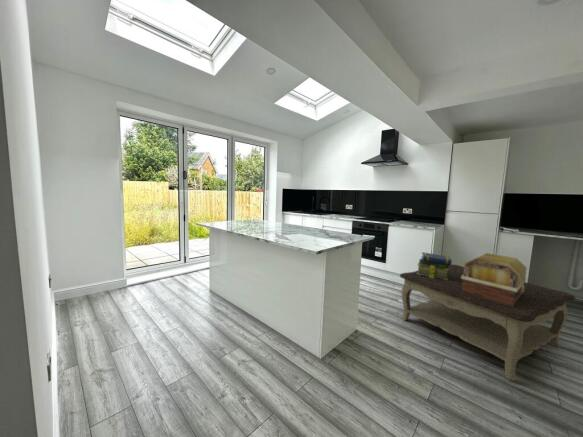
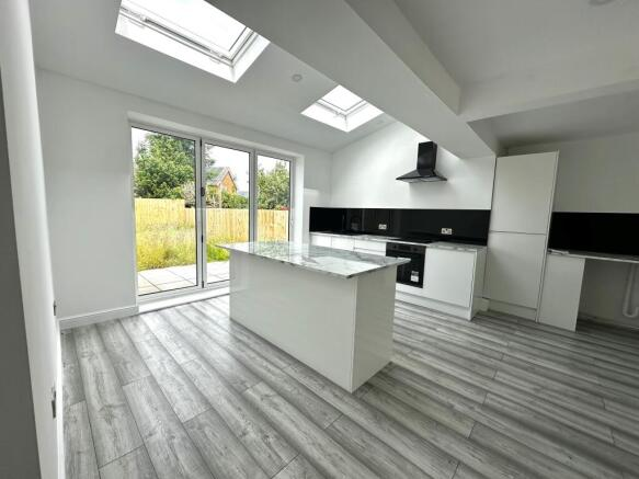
- coffee table [399,264,576,382]
- decorative box [461,252,528,307]
- stack of books [416,251,453,280]
